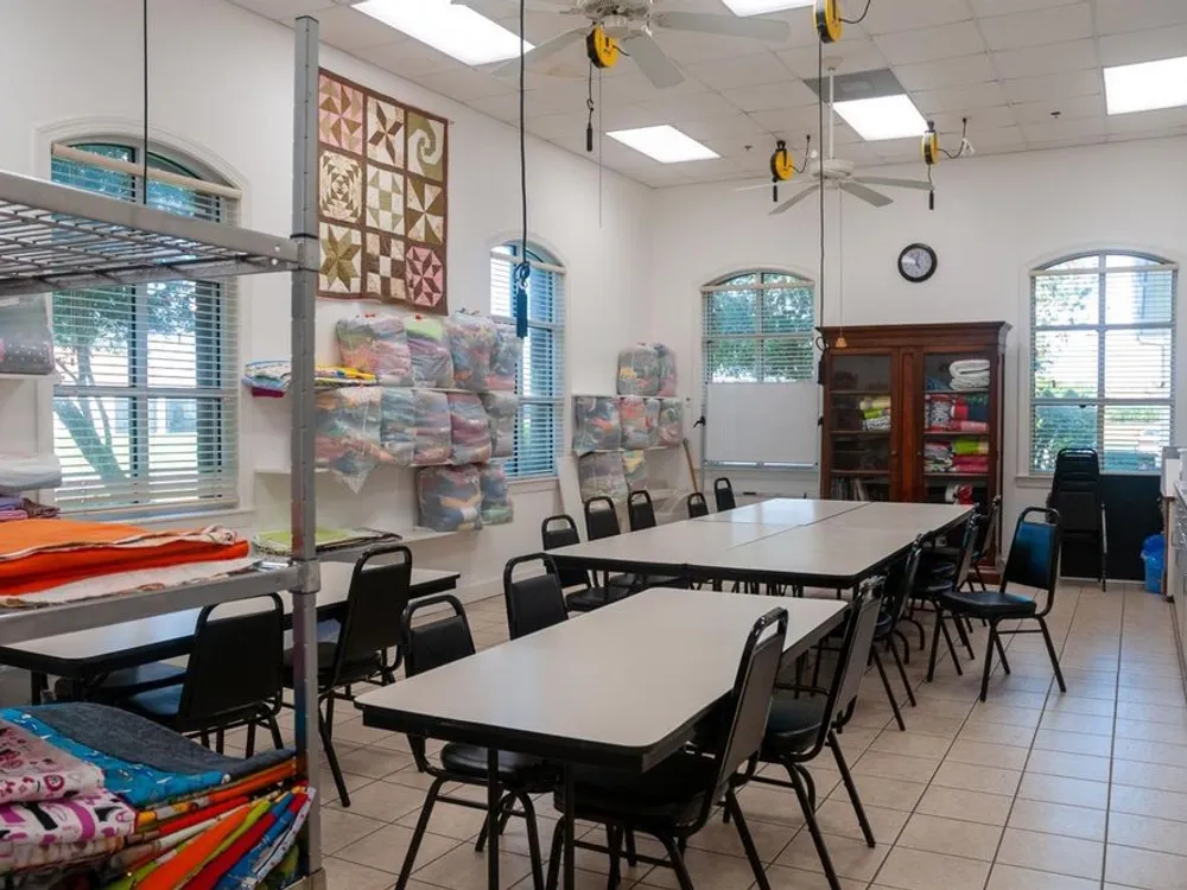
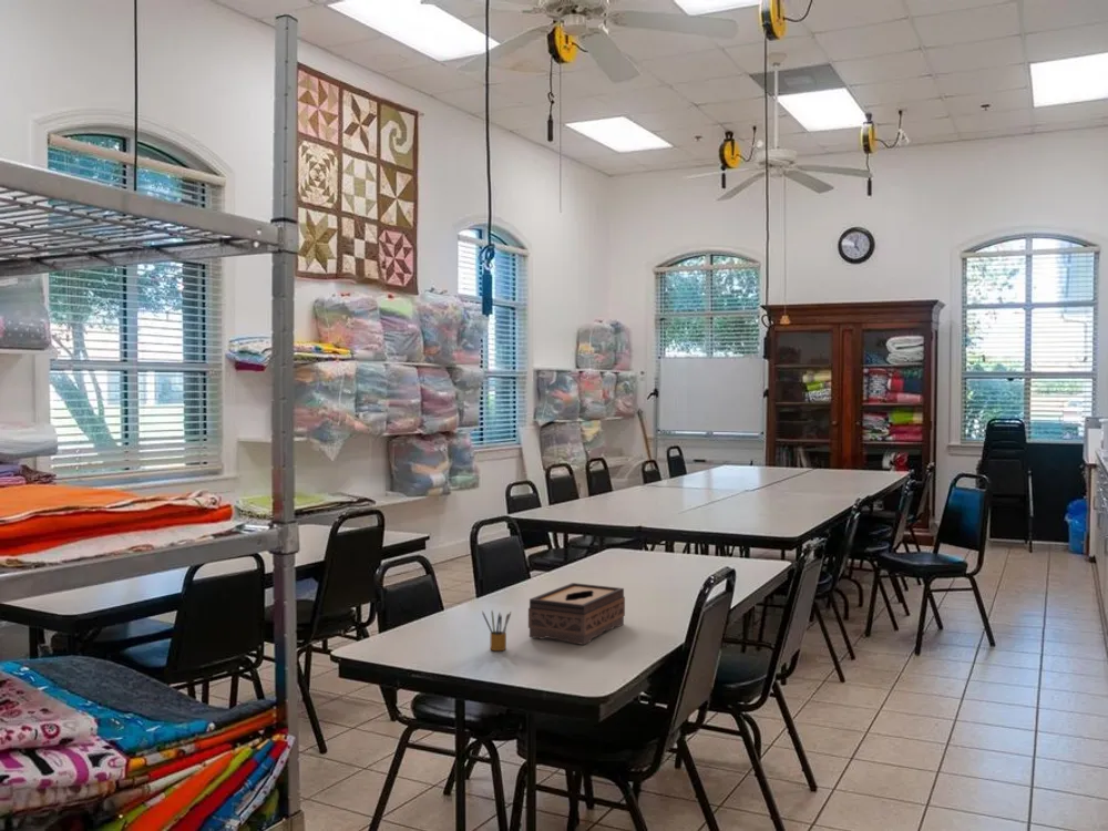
+ tissue box [527,582,626,646]
+ pencil box [481,609,512,652]
